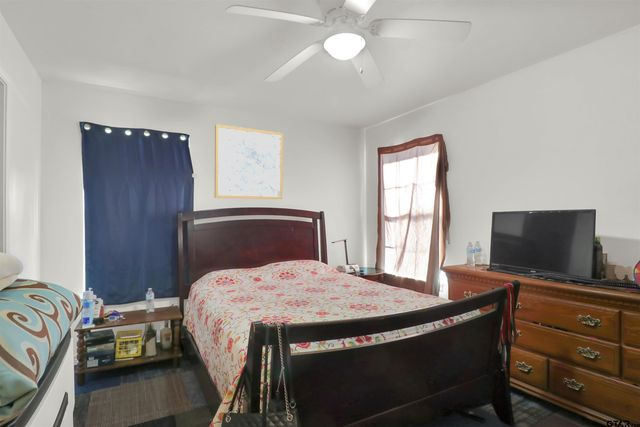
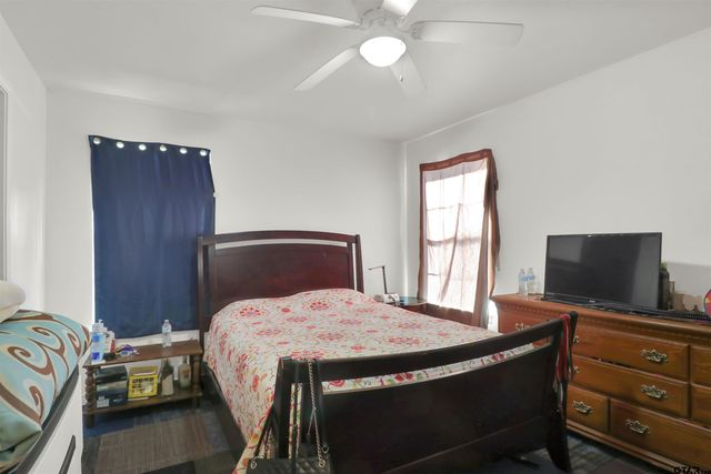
- wall art [214,123,284,200]
